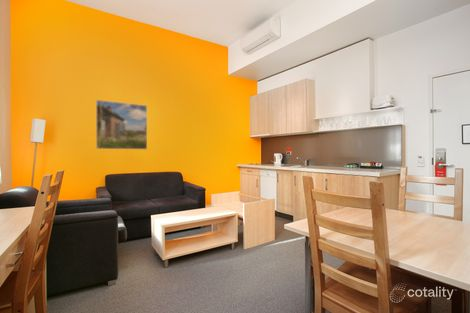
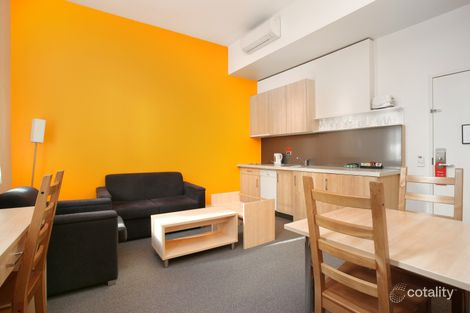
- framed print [95,99,148,150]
